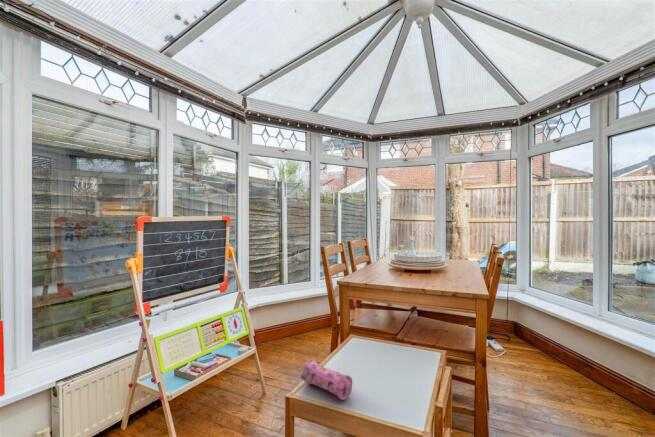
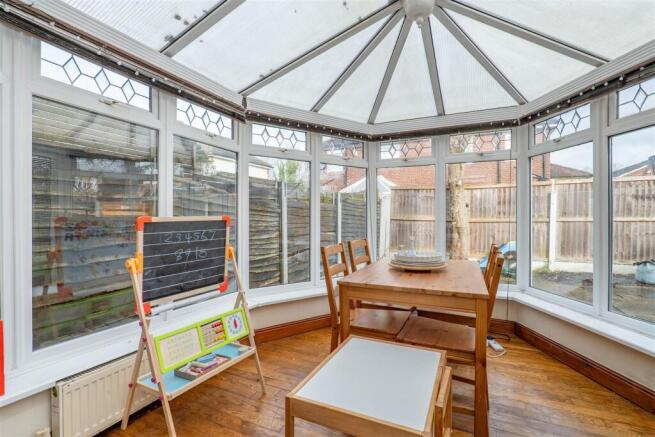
- pencil case [300,358,353,401]
